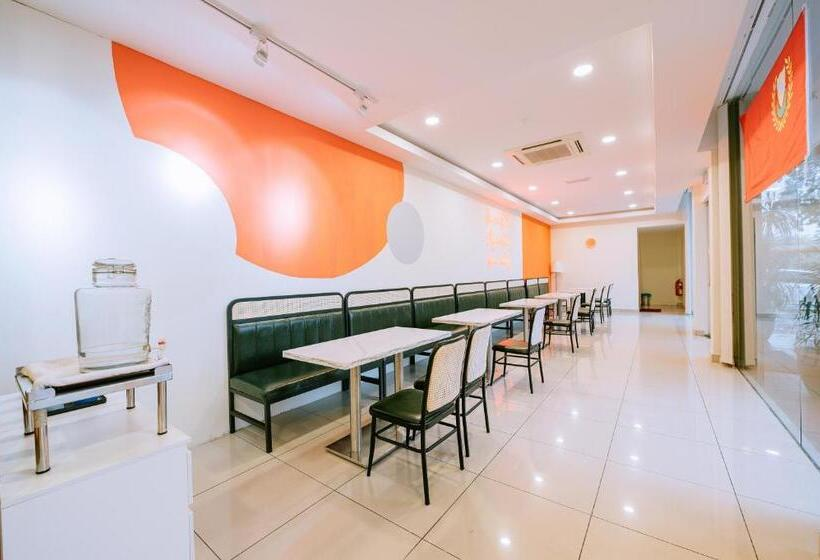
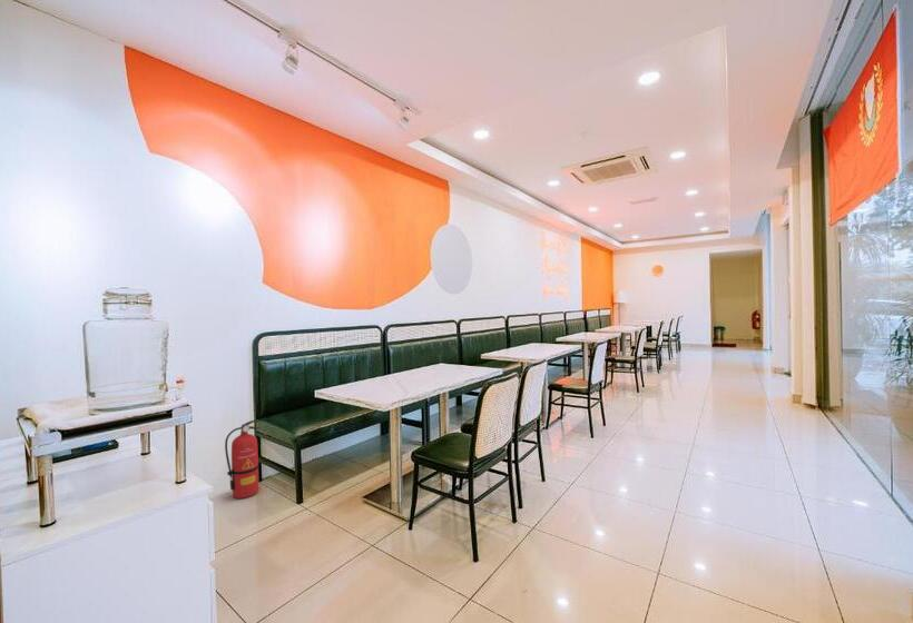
+ fire extinguisher [224,418,262,500]
